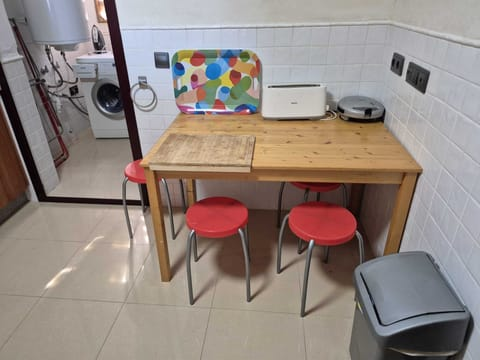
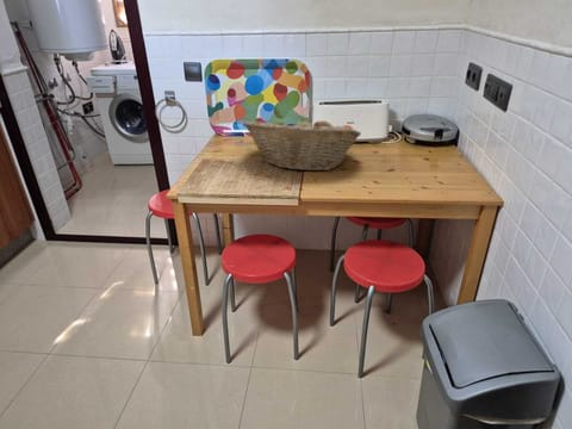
+ fruit basket [242,114,362,172]
